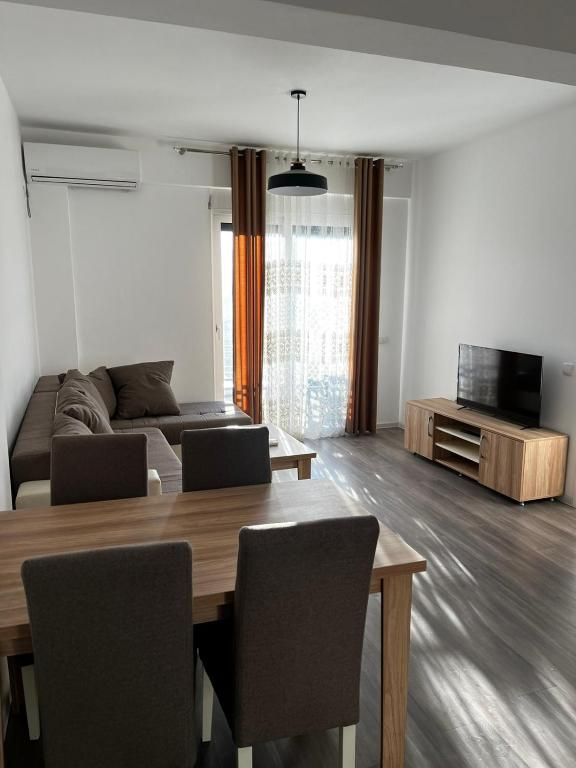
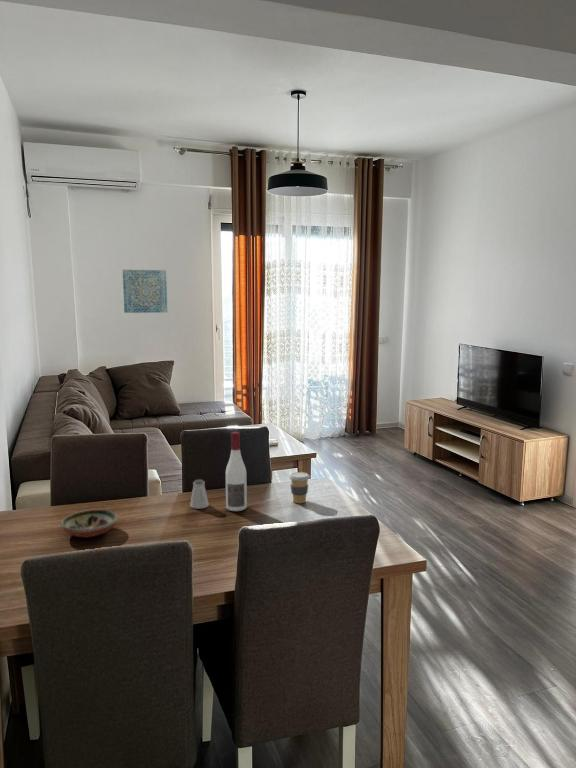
+ saltshaker [189,478,210,510]
+ wall art [122,269,168,314]
+ coffee cup [288,471,311,504]
+ alcohol [225,431,248,512]
+ decorative bowl [60,509,119,539]
